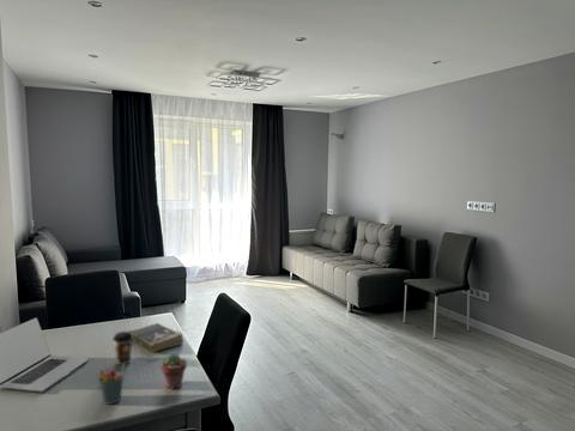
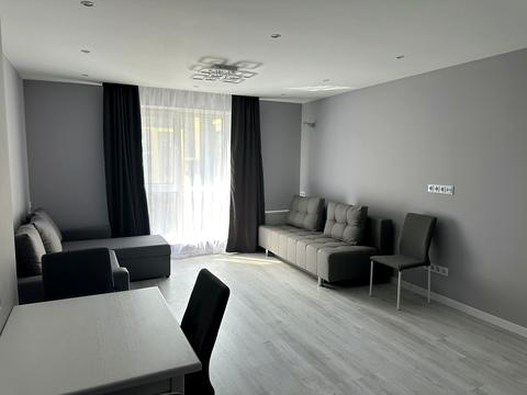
- pen holder [97,364,125,406]
- laptop [0,317,90,394]
- book [128,322,184,353]
- potted succulent [161,352,188,390]
- coffee cup [111,330,133,366]
